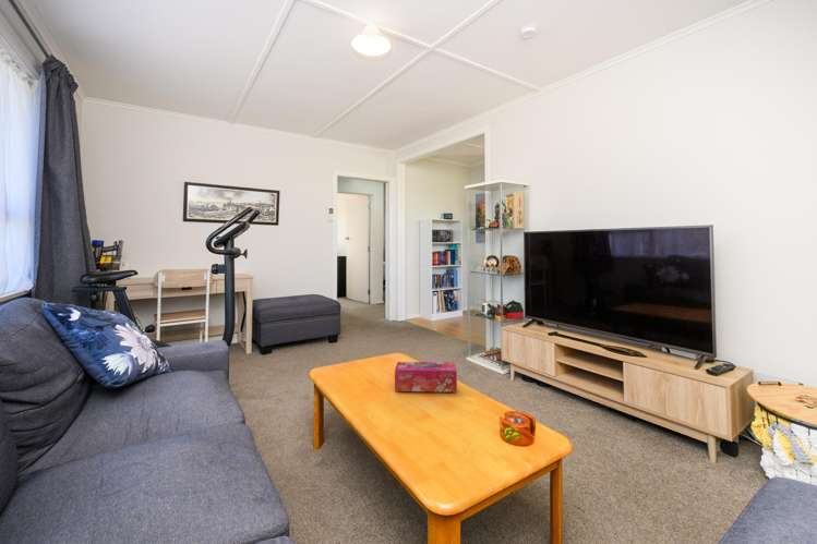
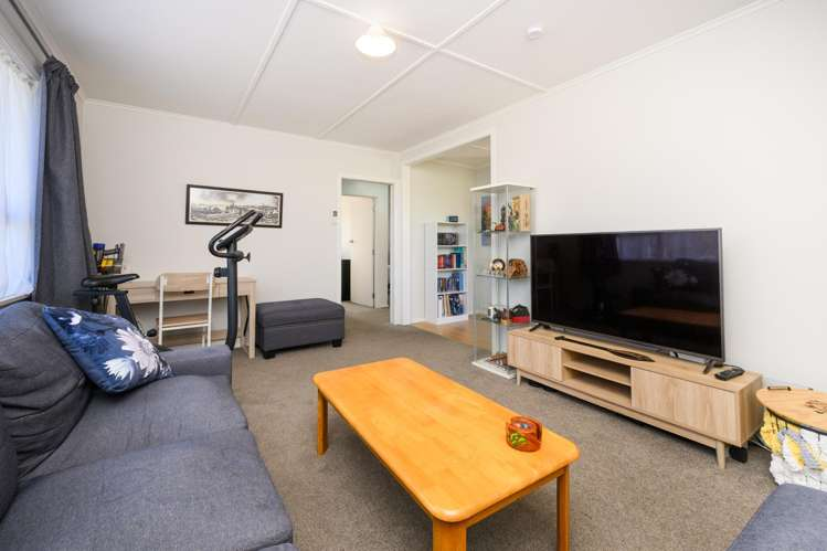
- tissue box [394,361,458,394]
